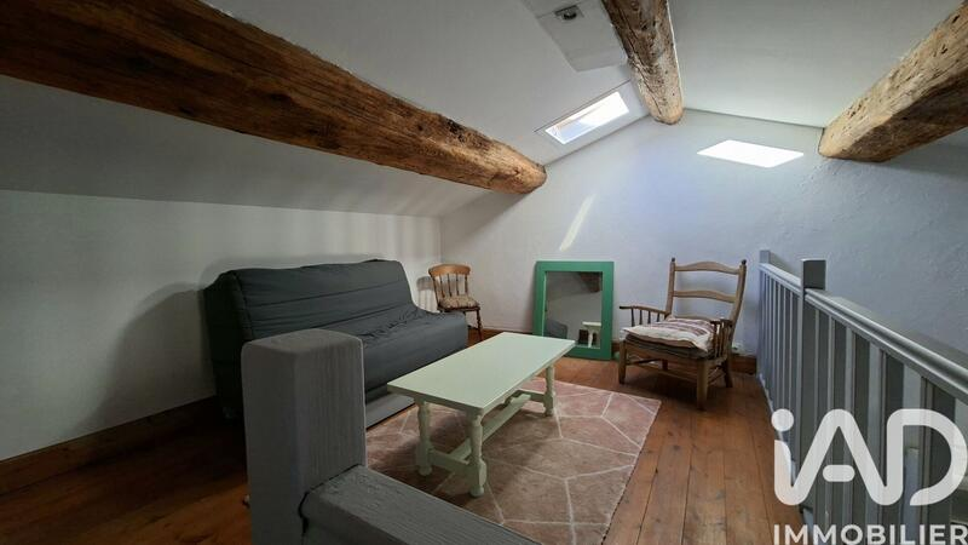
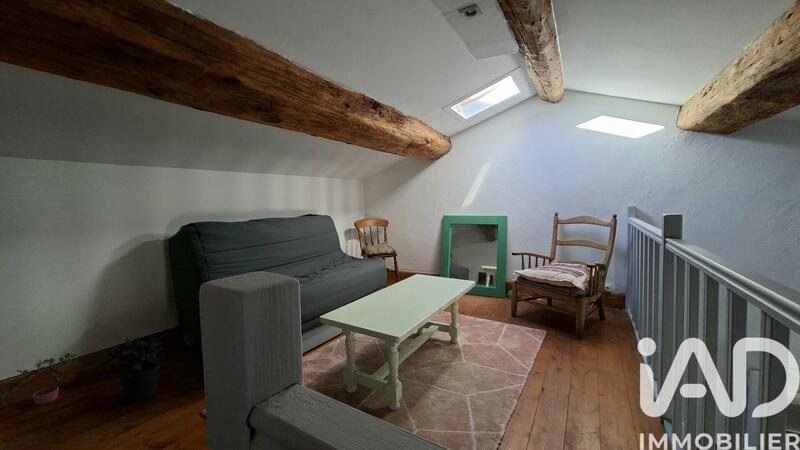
+ potted plant [0,352,77,416]
+ potted plant [98,335,165,402]
